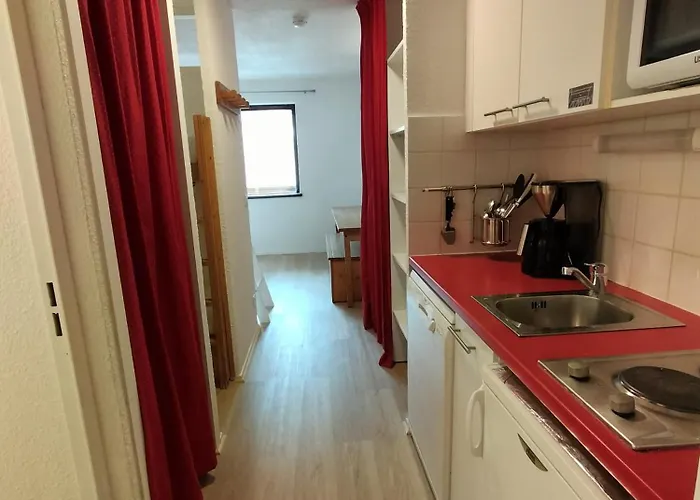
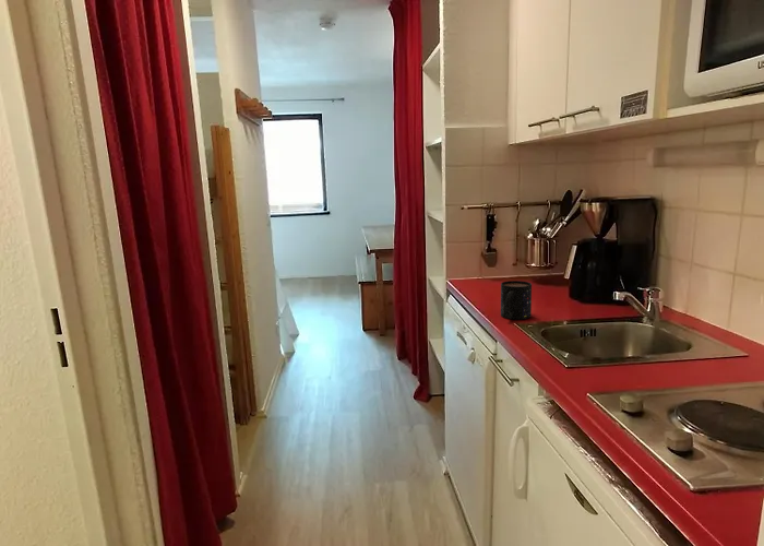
+ mug [500,280,533,320]
